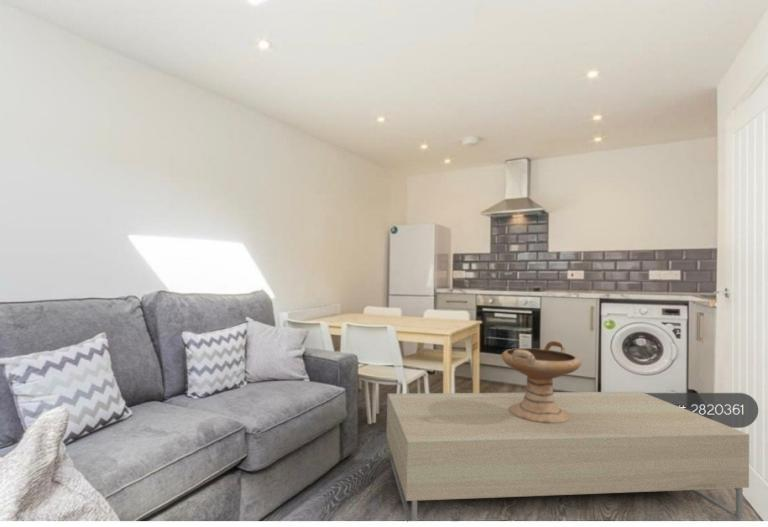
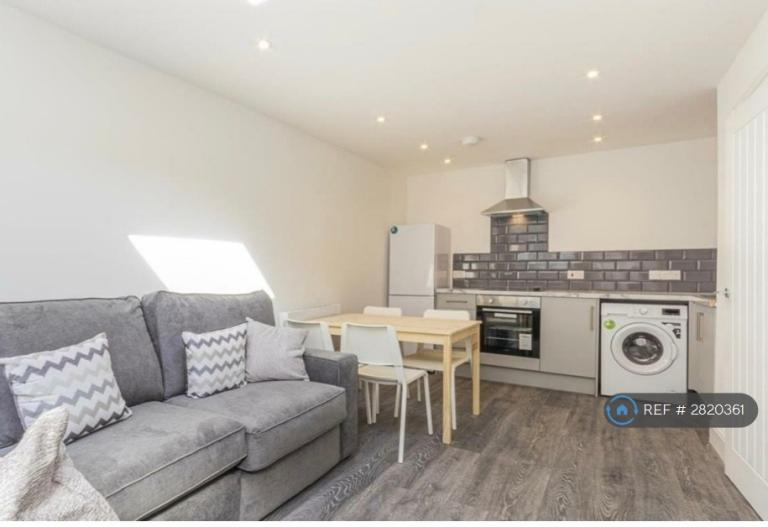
- decorative bowl [500,340,582,423]
- coffee table [385,391,750,522]
